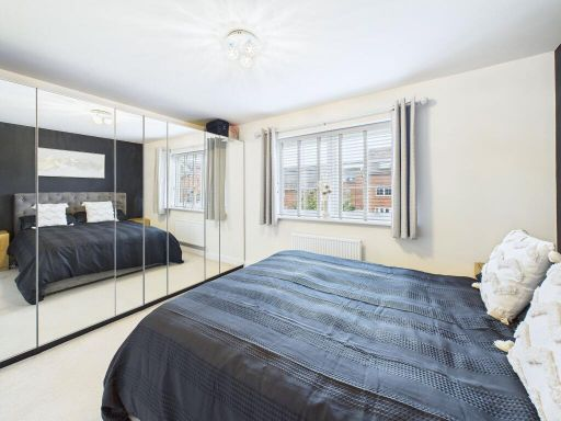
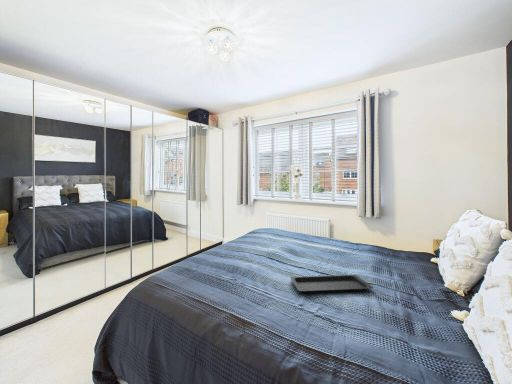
+ serving tray [289,274,374,294]
